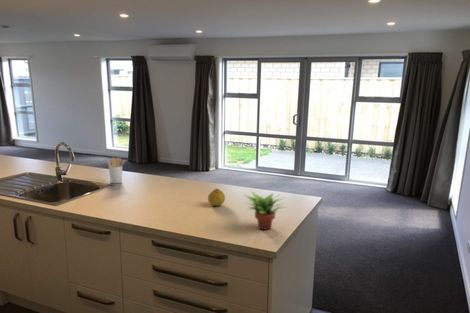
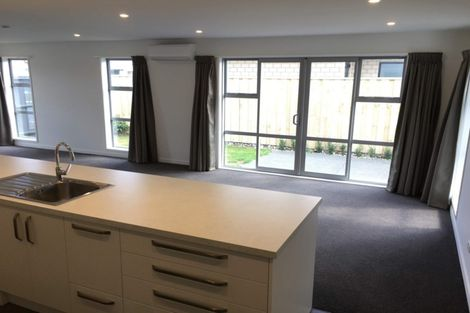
- utensil holder [106,156,126,184]
- succulent plant [244,190,287,231]
- fruit [207,188,226,207]
